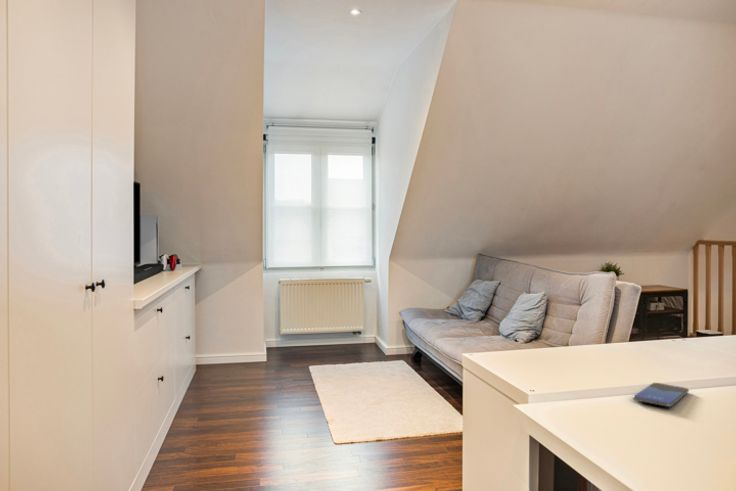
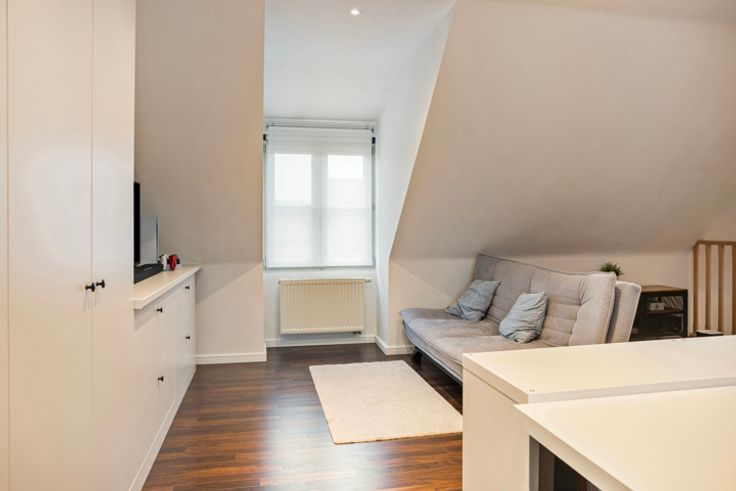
- smartphone [632,382,690,408]
